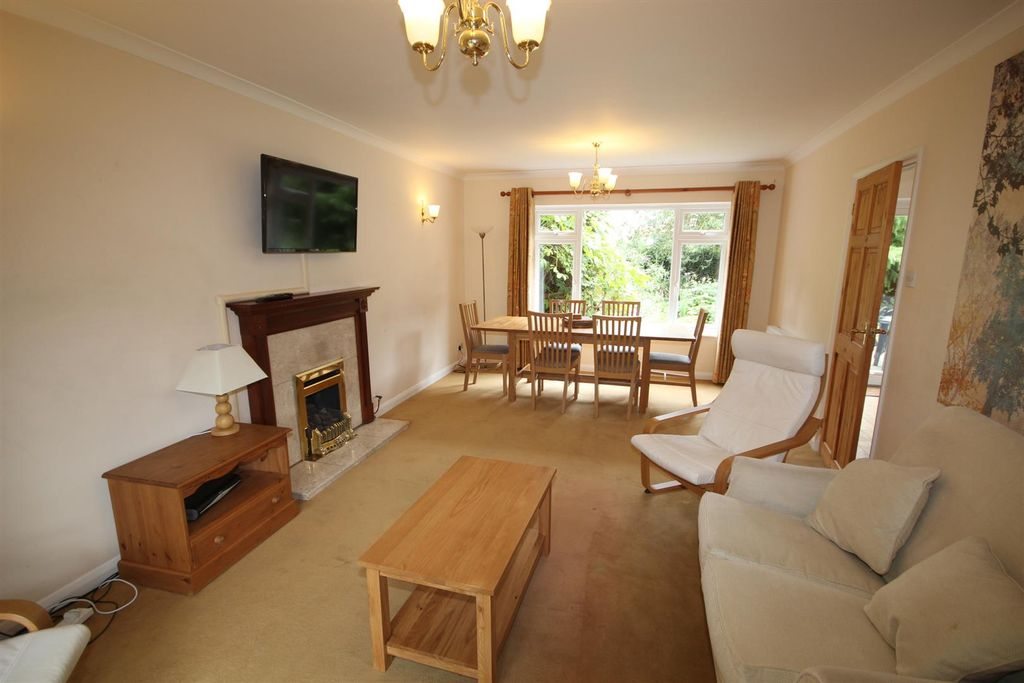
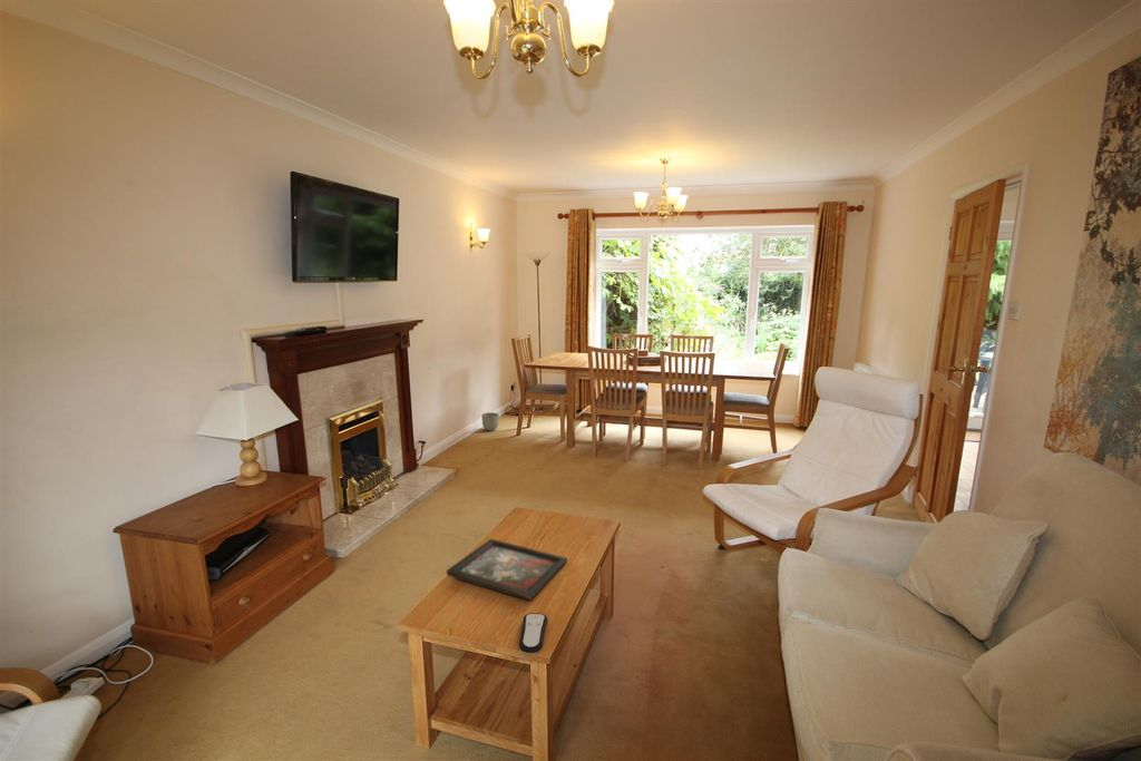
+ remote control [518,612,548,654]
+ decorative tray [446,538,568,602]
+ planter [480,411,500,432]
